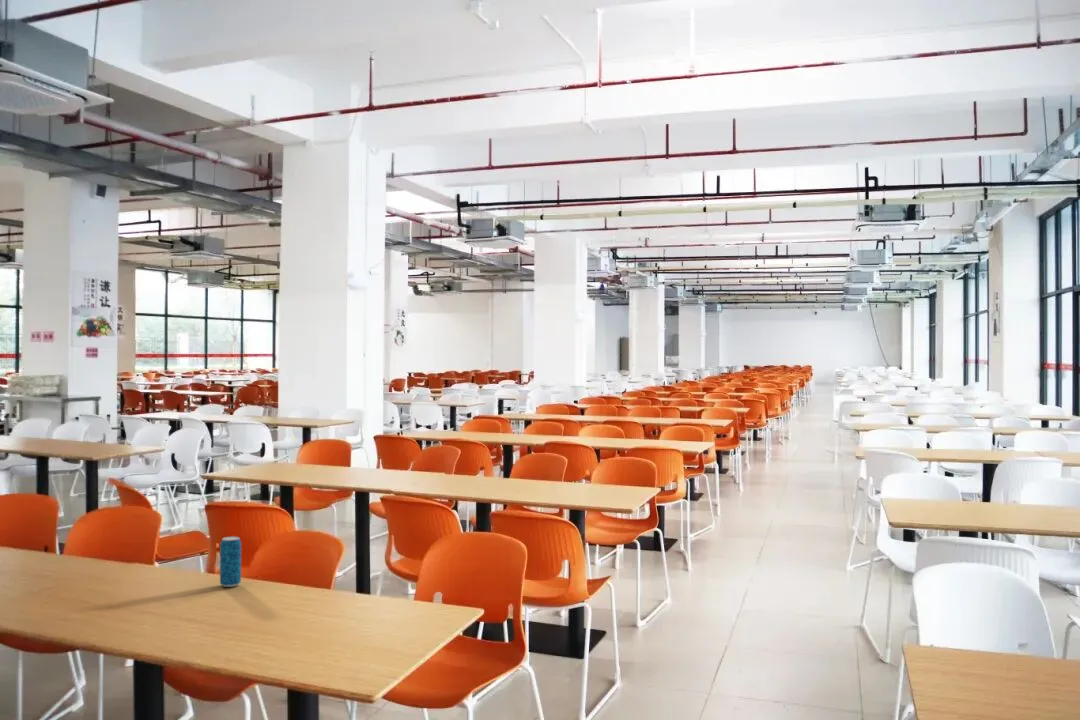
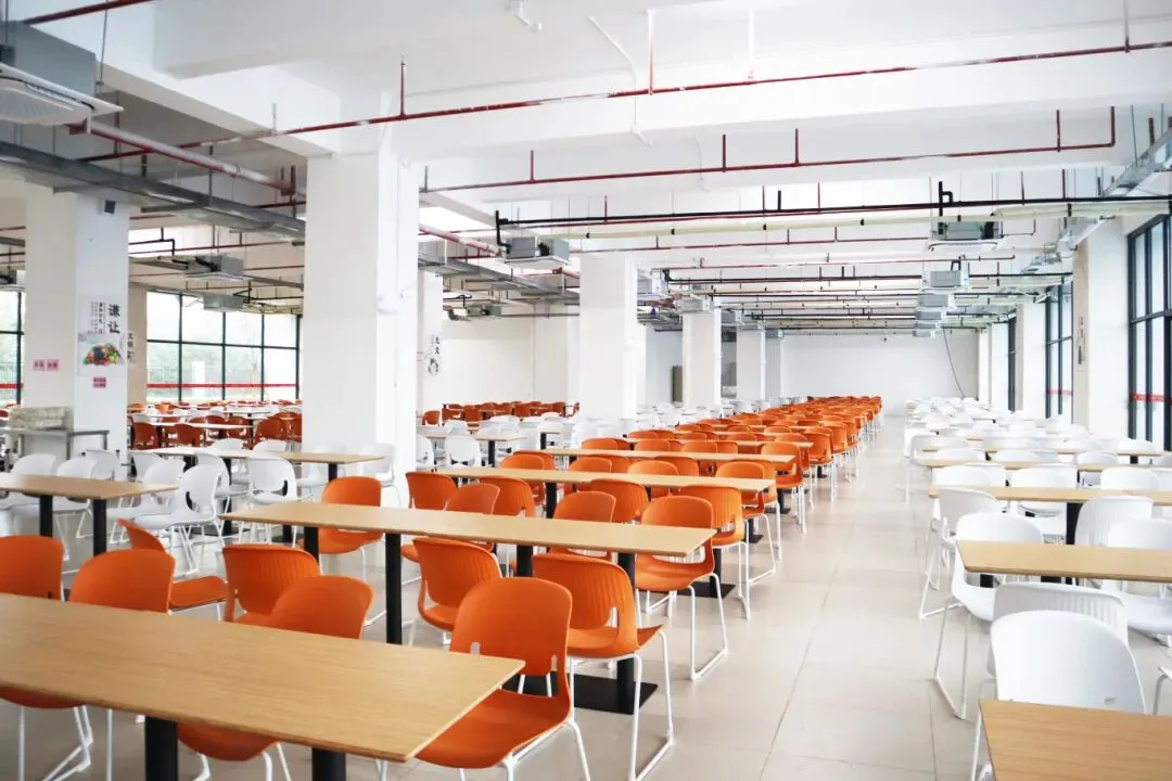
- beverage can [219,535,242,588]
